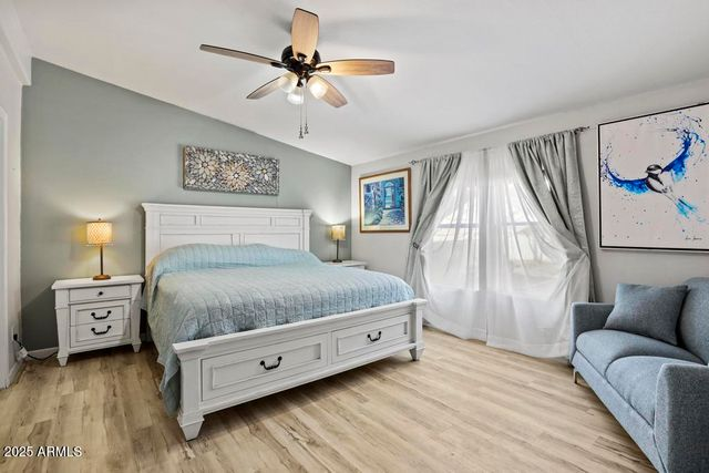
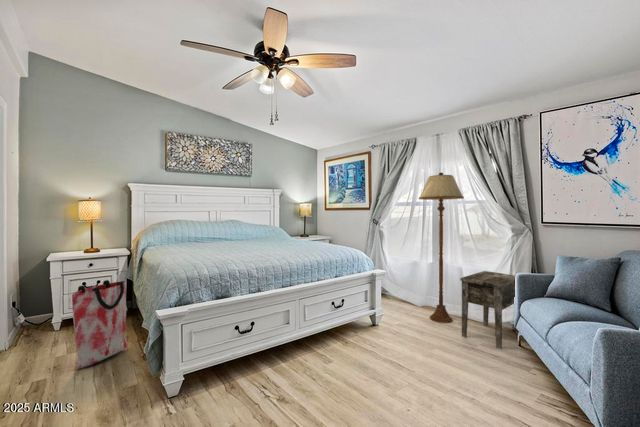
+ bag [71,279,128,370]
+ side table [459,270,519,350]
+ floor lamp [418,172,465,324]
